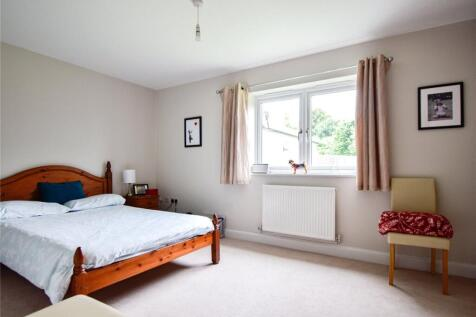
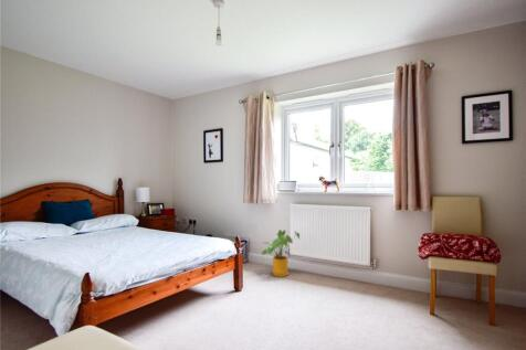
+ house plant [261,229,301,278]
